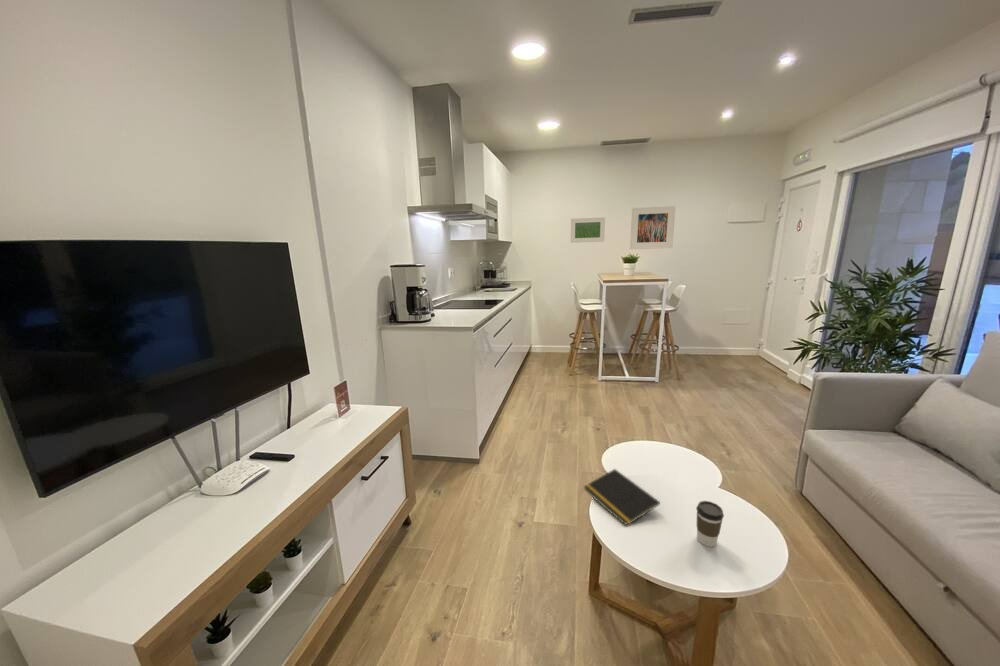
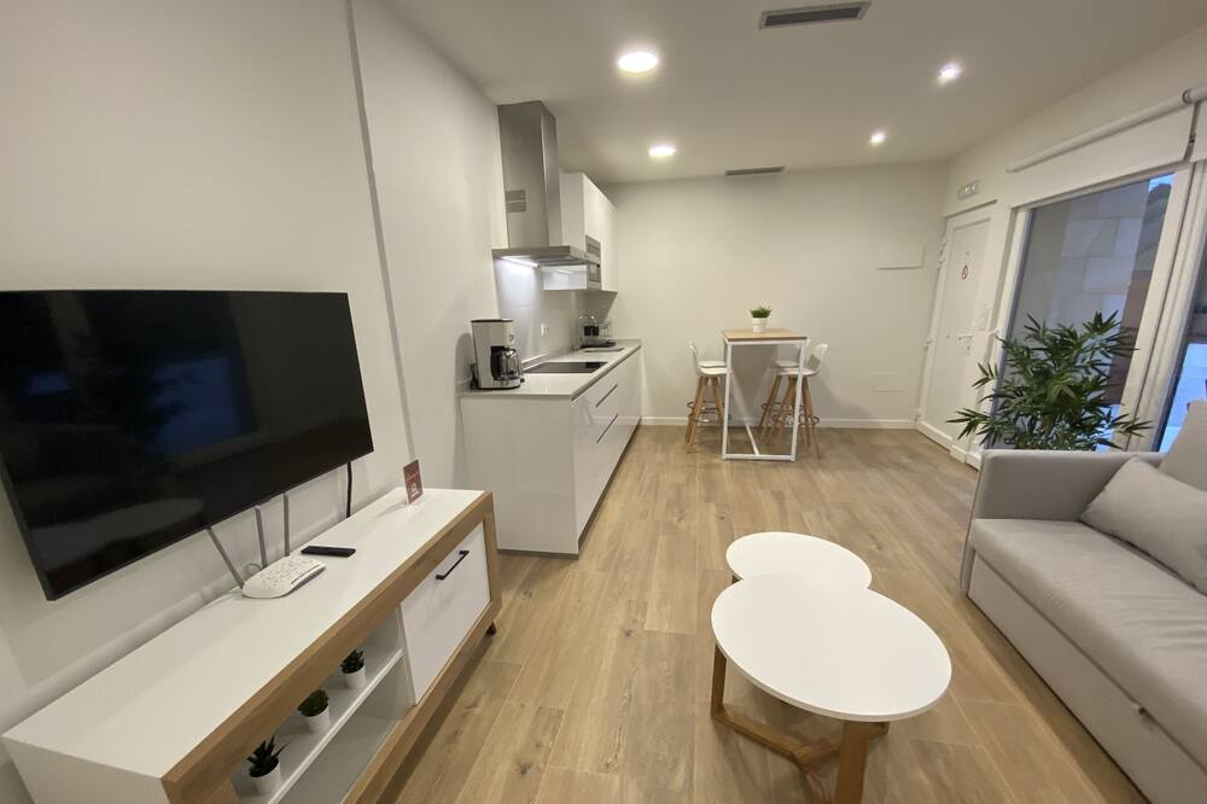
- notepad [583,468,661,526]
- coffee cup [695,500,725,548]
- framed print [629,205,677,250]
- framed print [570,216,606,244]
